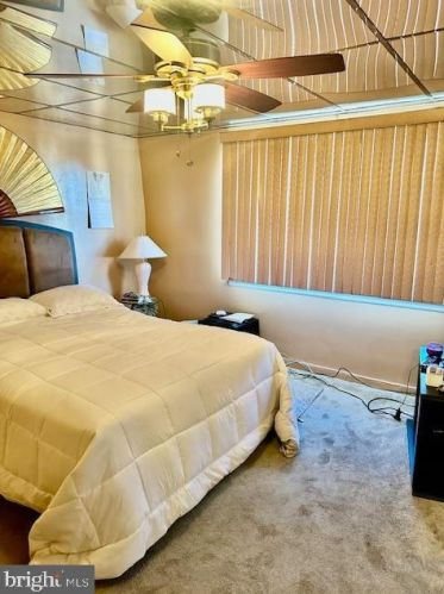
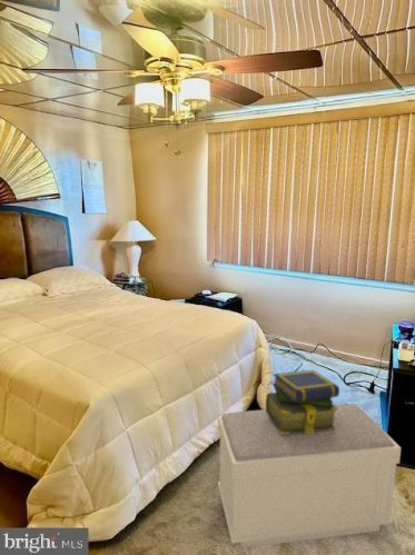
+ stack of books [265,369,340,434]
+ bench [217,403,402,548]
